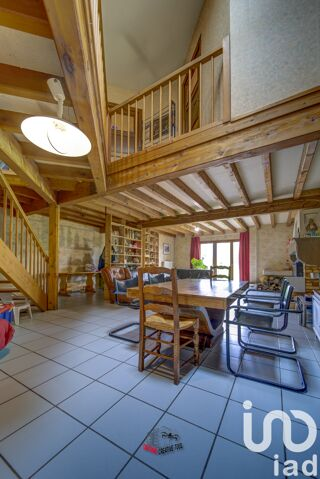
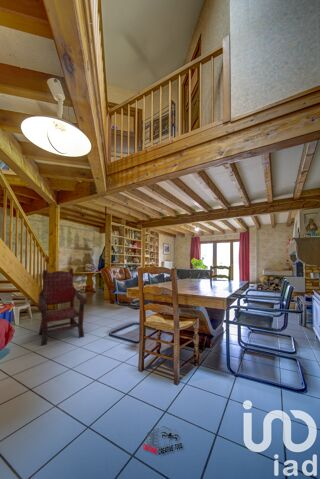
+ armchair [37,267,88,347]
